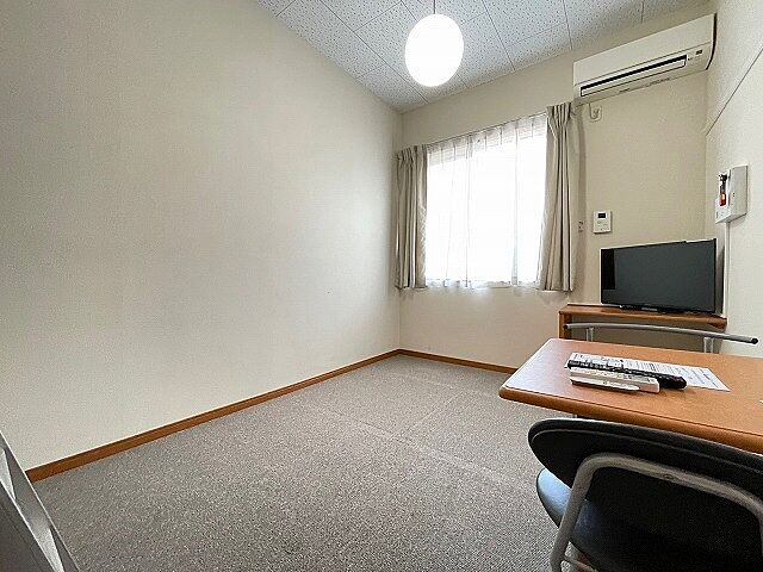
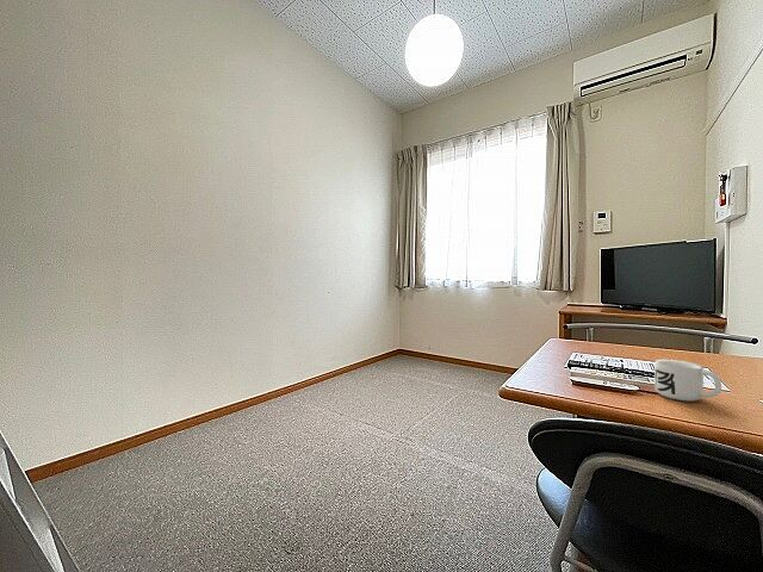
+ mug [653,359,722,403]
